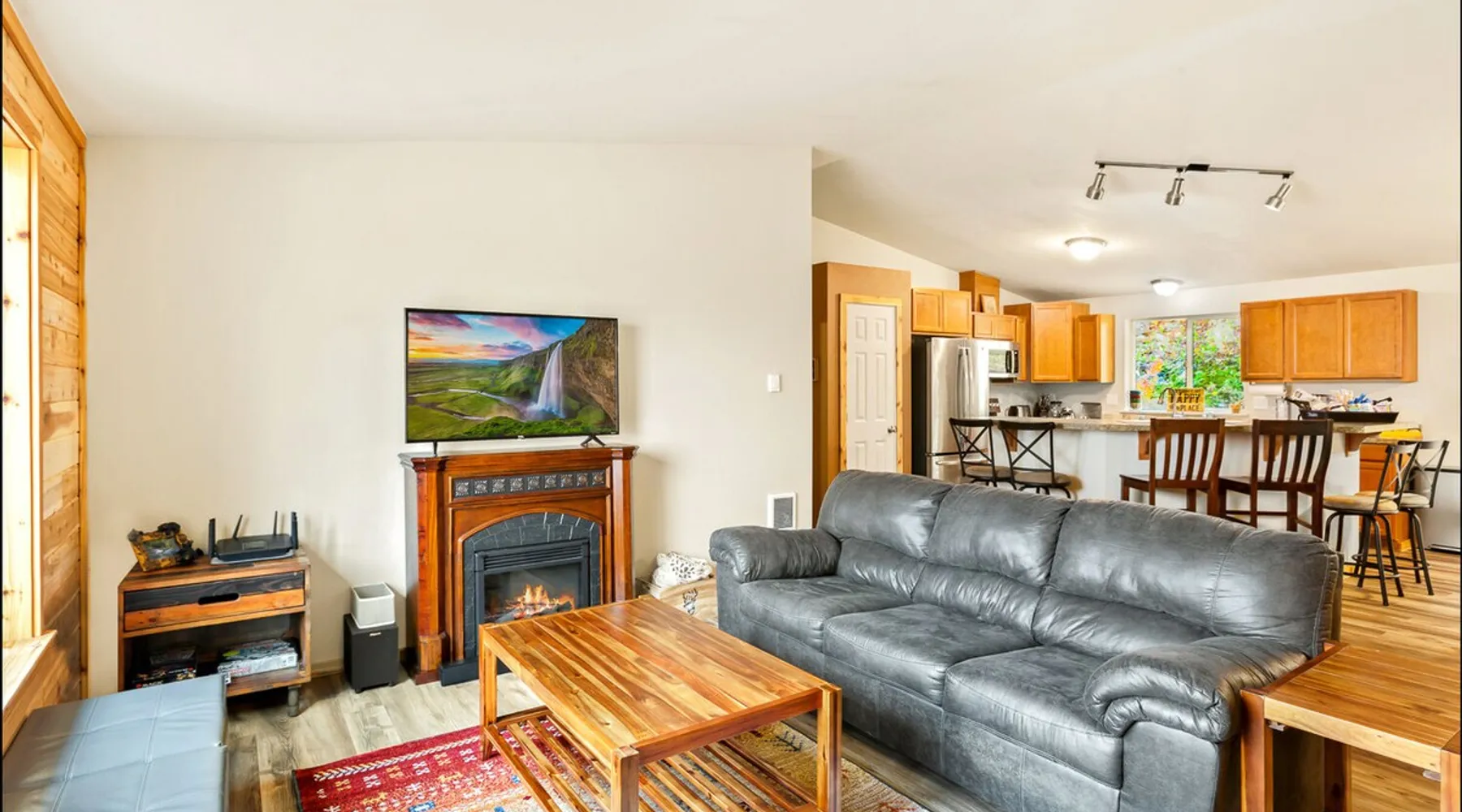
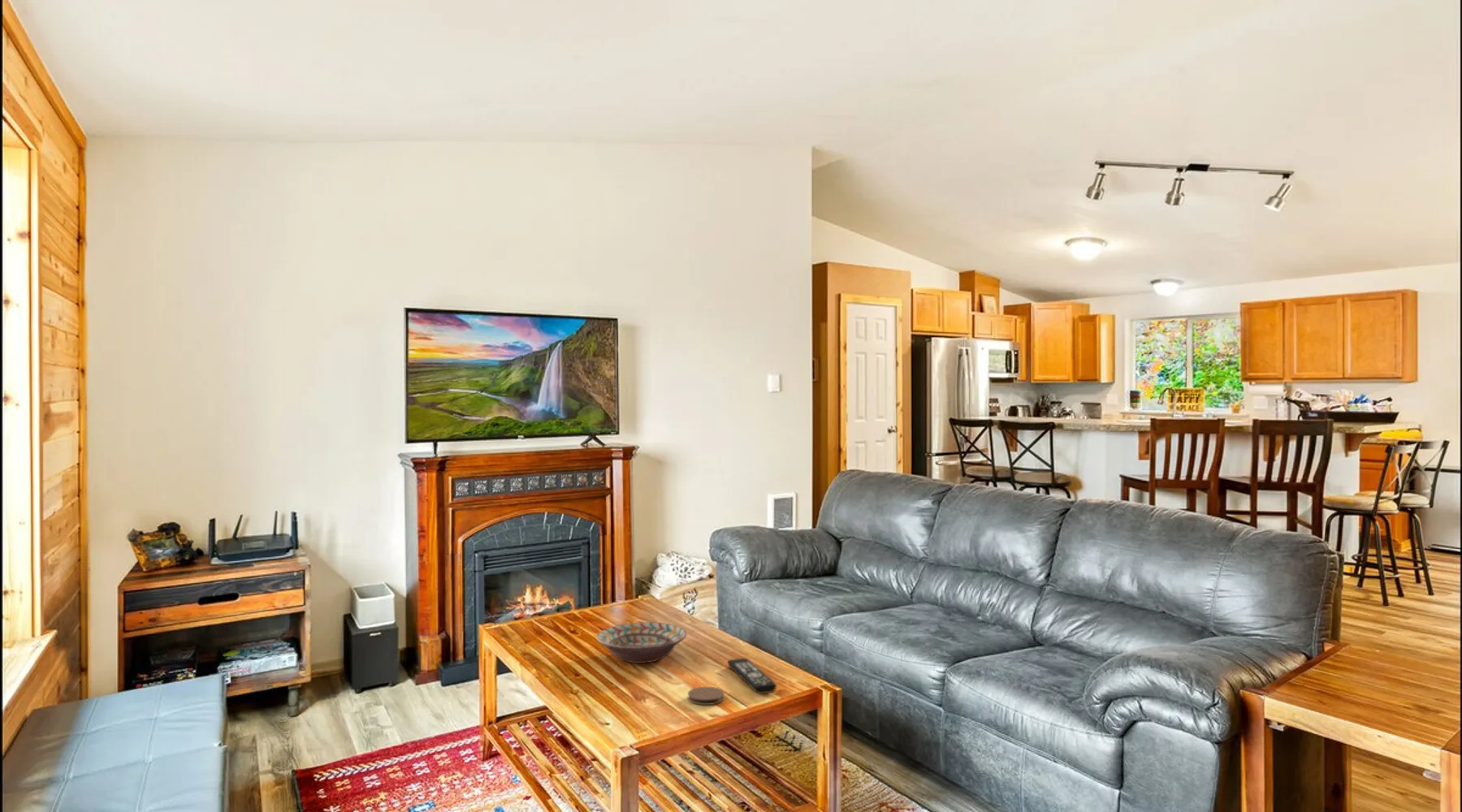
+ remote control [727,658,777,694]
+ decorative bowl [596,621,687,664]
+ coaster [687,686,725,706]
